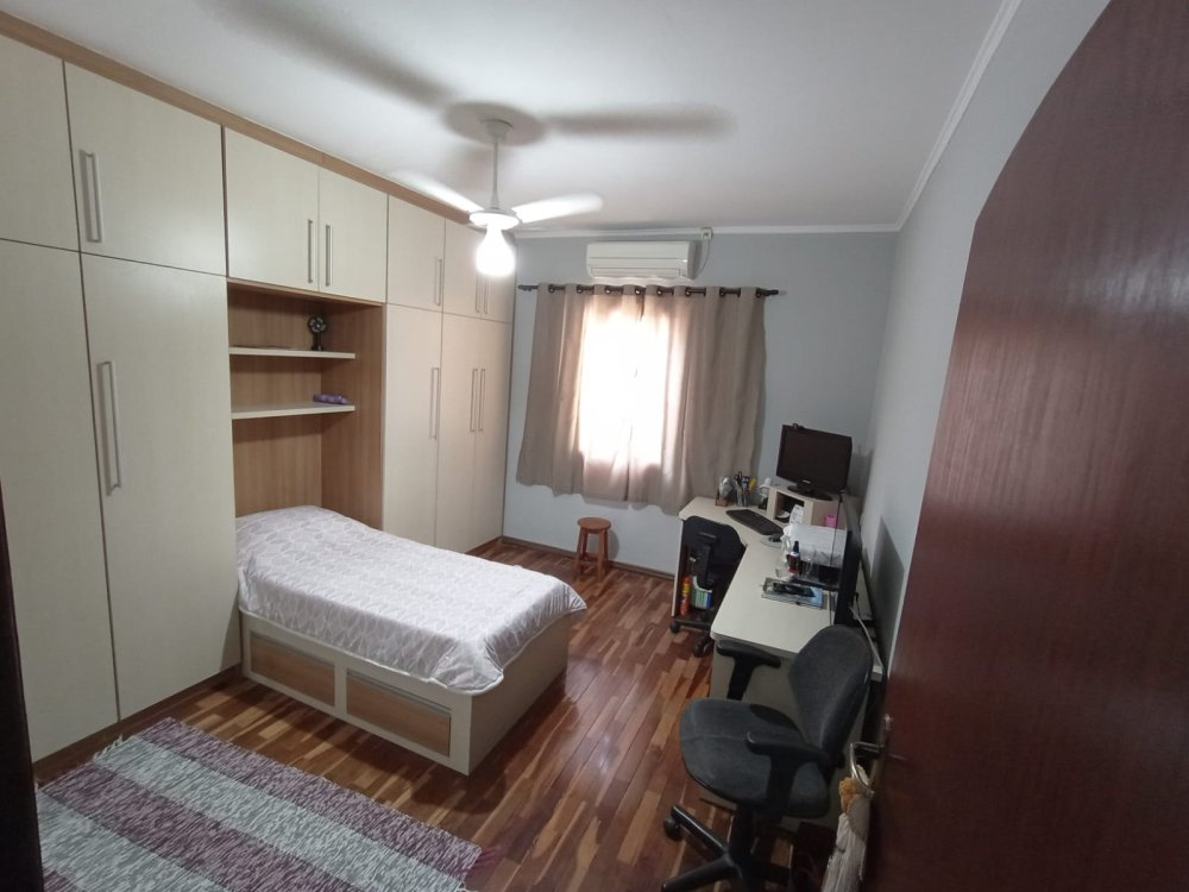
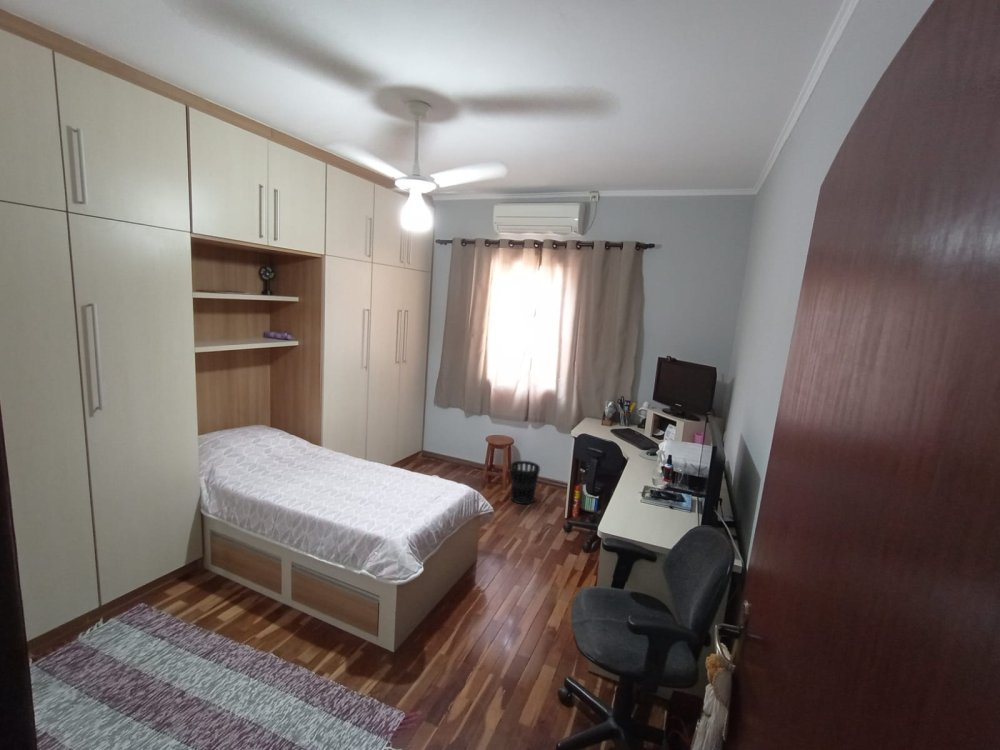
+ wastebasket [509,460,541,505]
